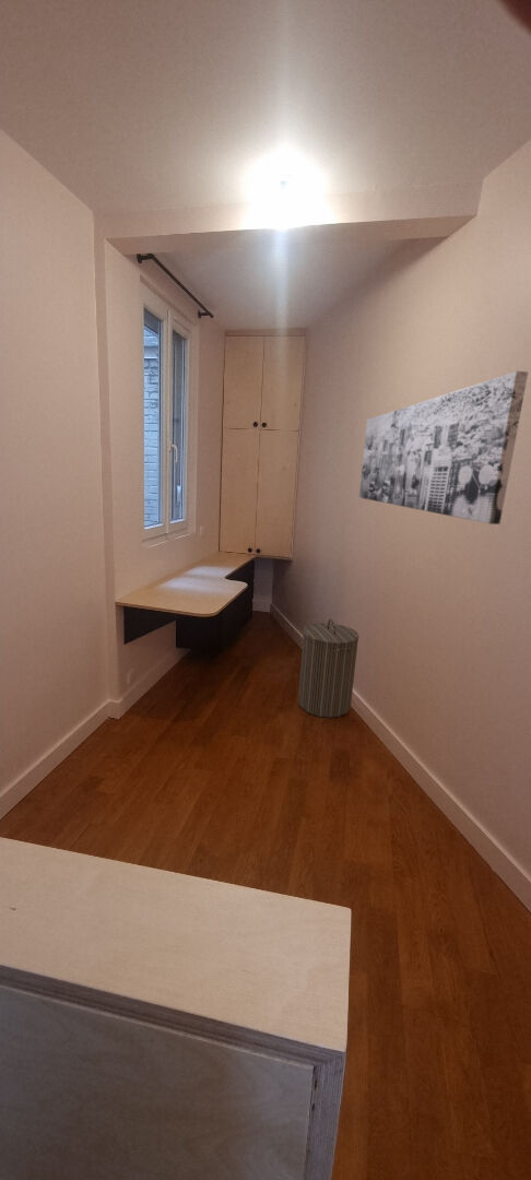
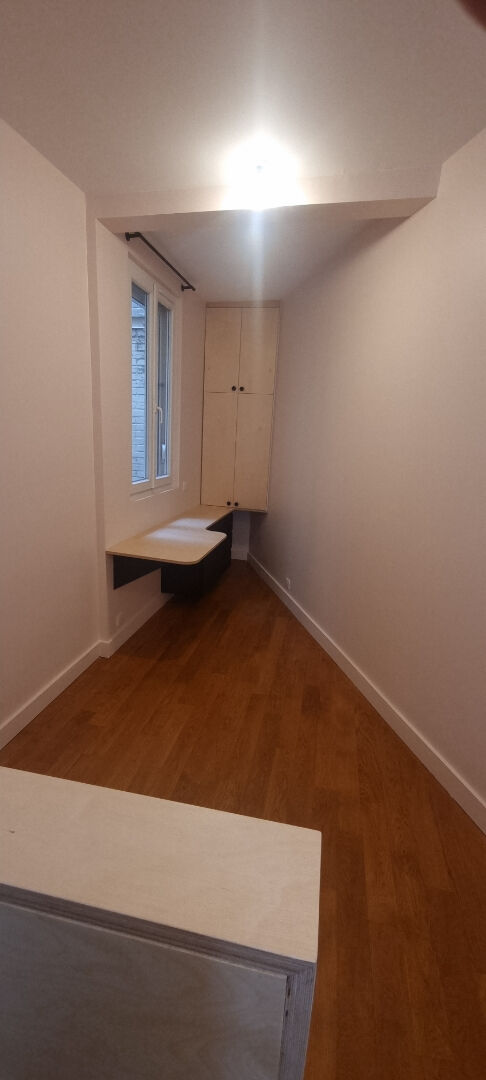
- wall art [358,370,529,526]
- laundry hamper [297,618,359,719]
